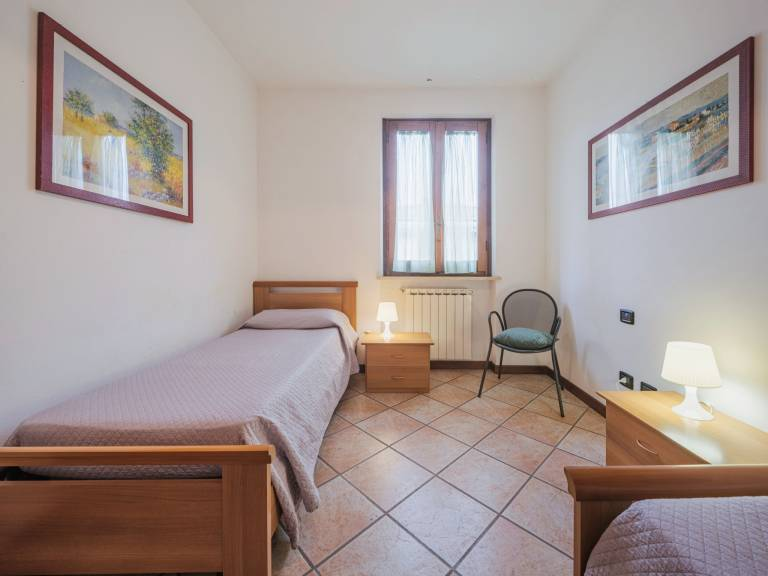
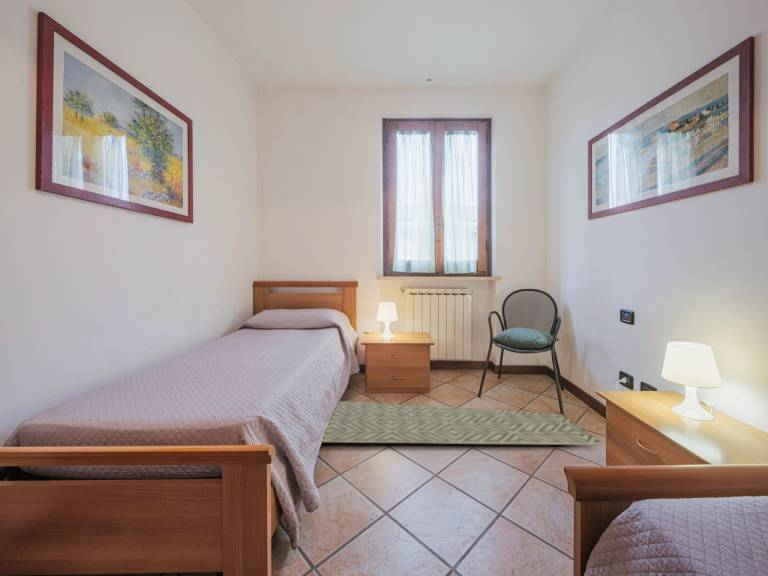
+ rug [321,400,605,446]
